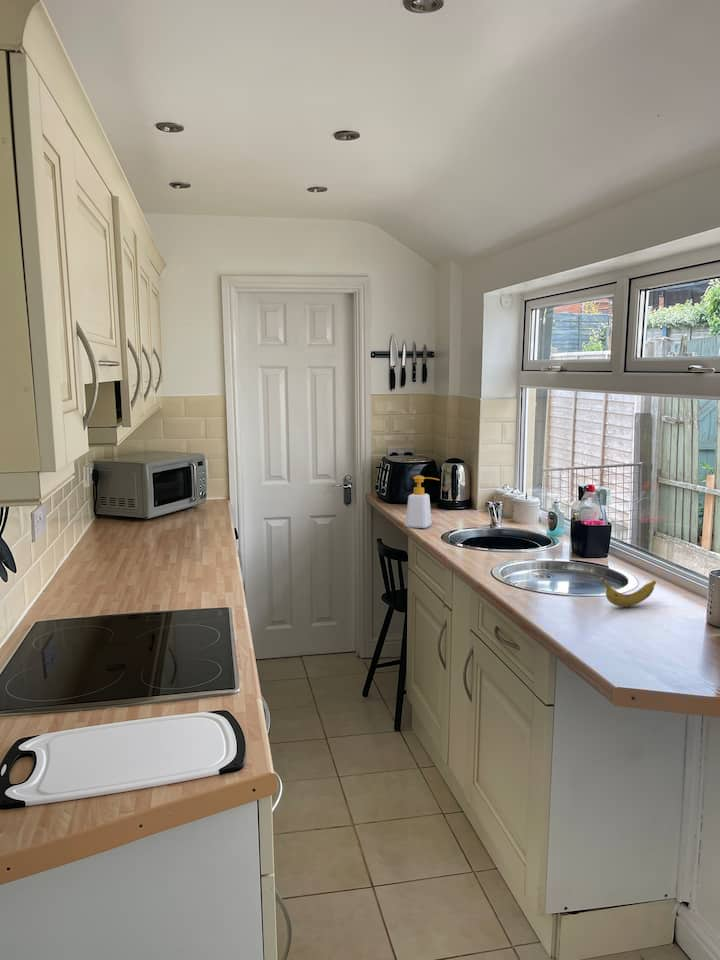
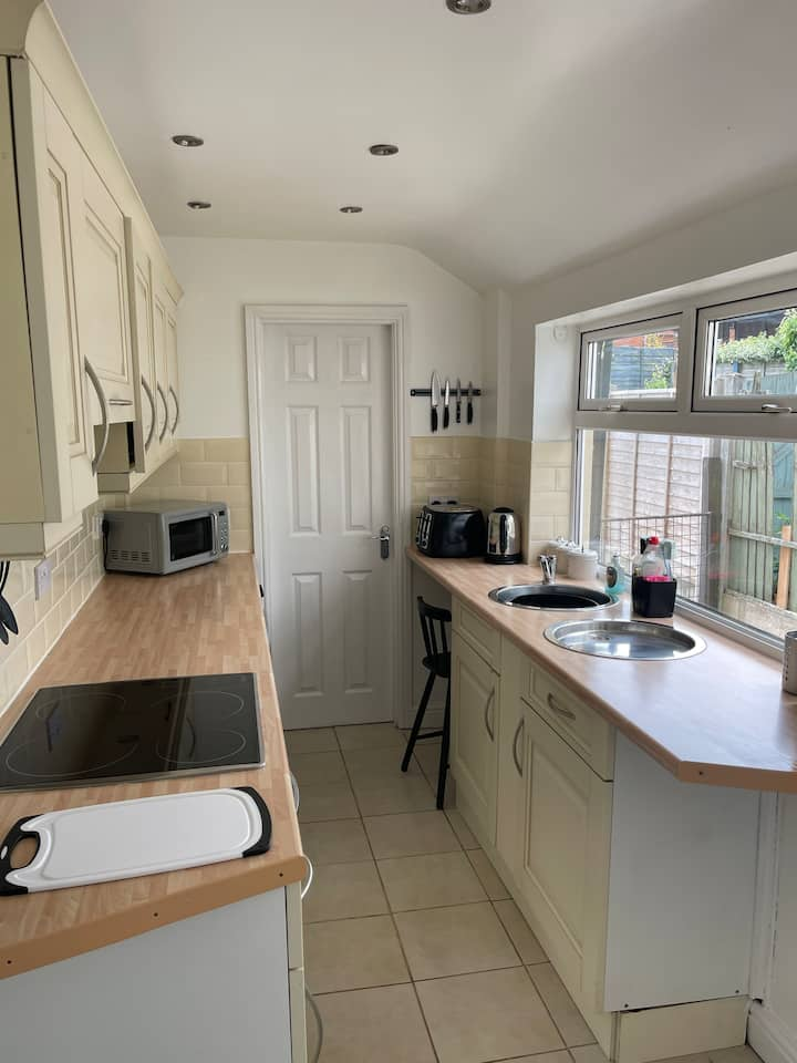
- soap bottle [405,474,440,529]
- fruit [595,576,657,608]
